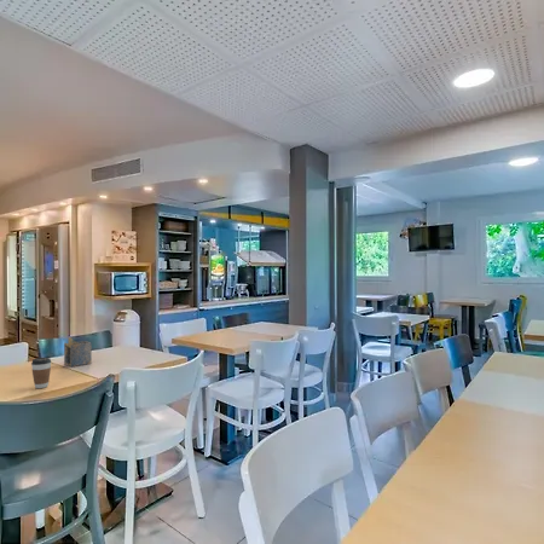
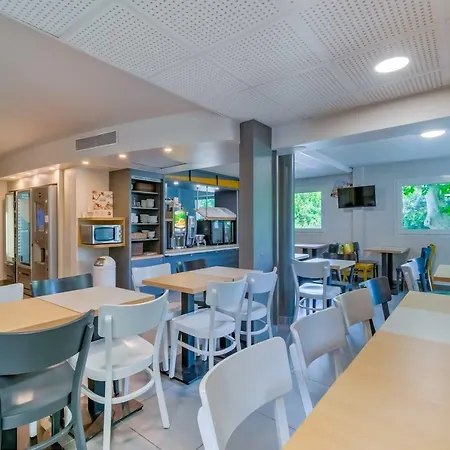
- napkin holder [63,336,93,368]
- coffee cup [30,357,52,389]
